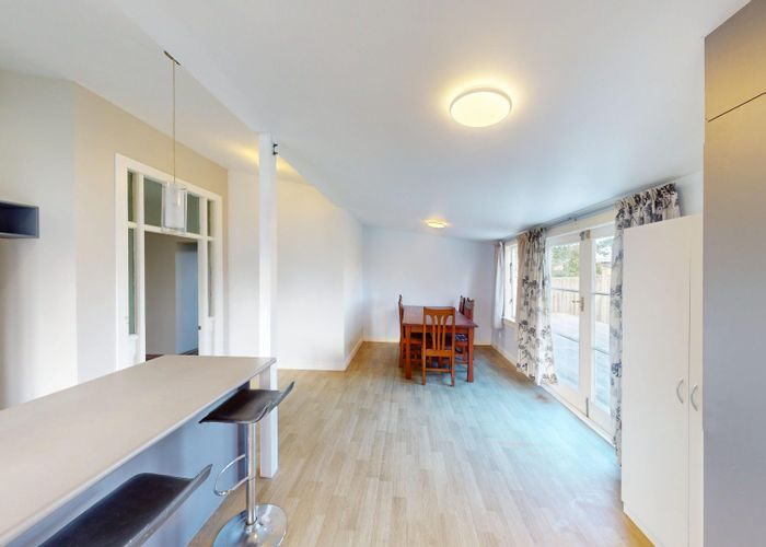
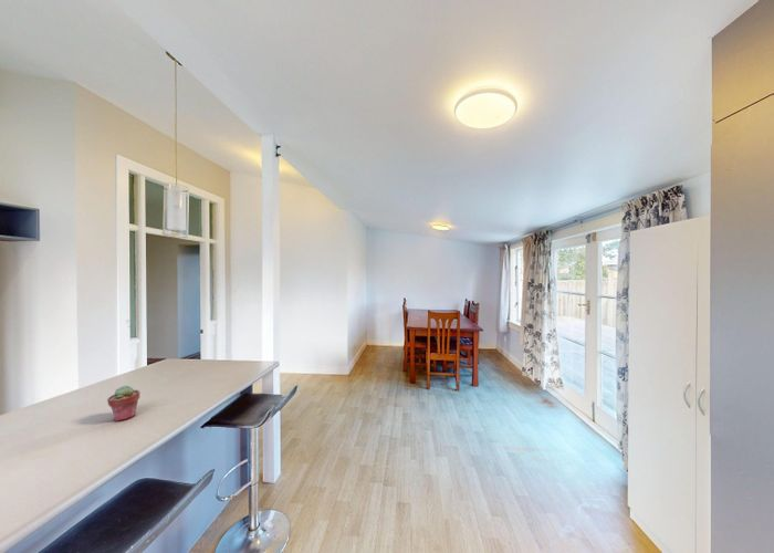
+ potted succulent [106,385,140,422]
